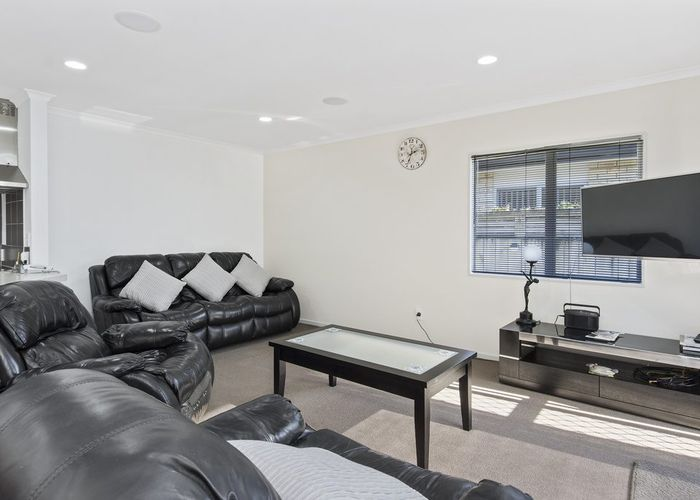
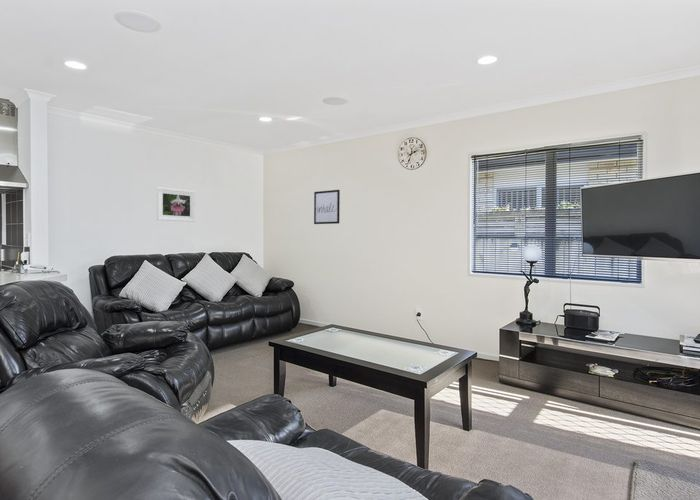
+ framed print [156,186,196,223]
+ wall art [313,189,341,225]
